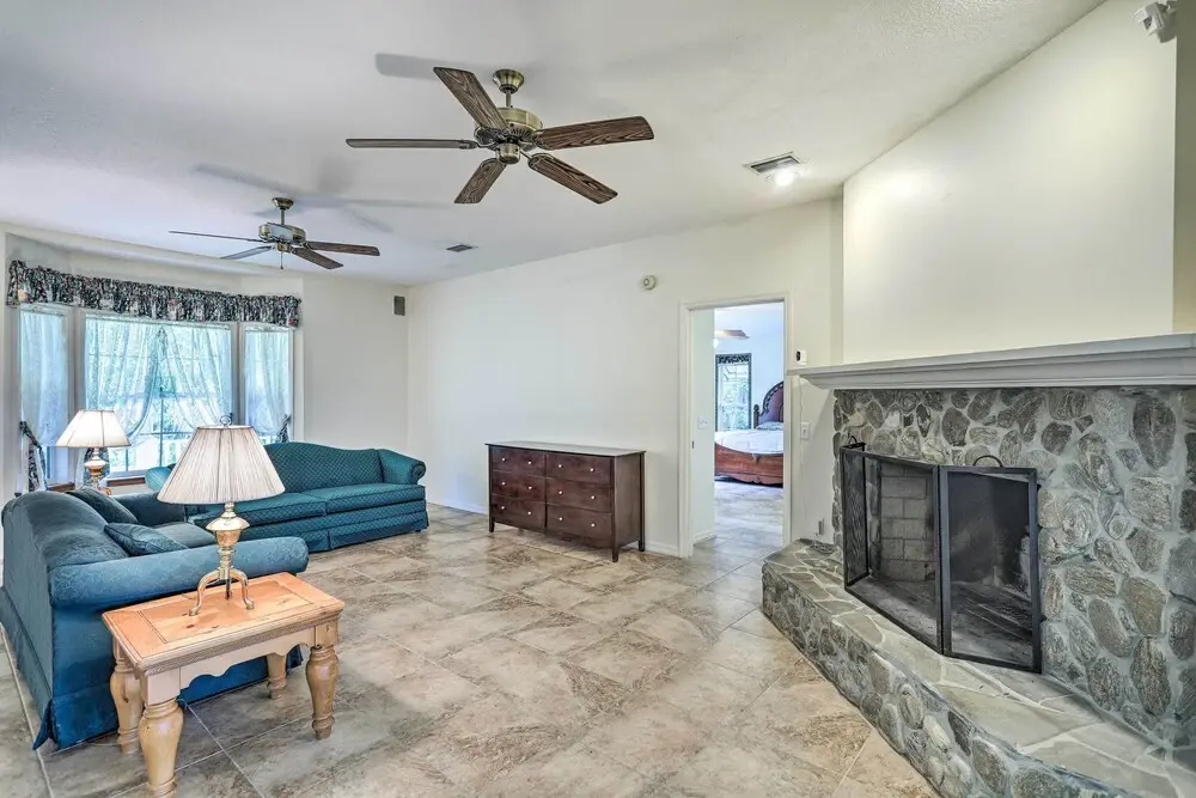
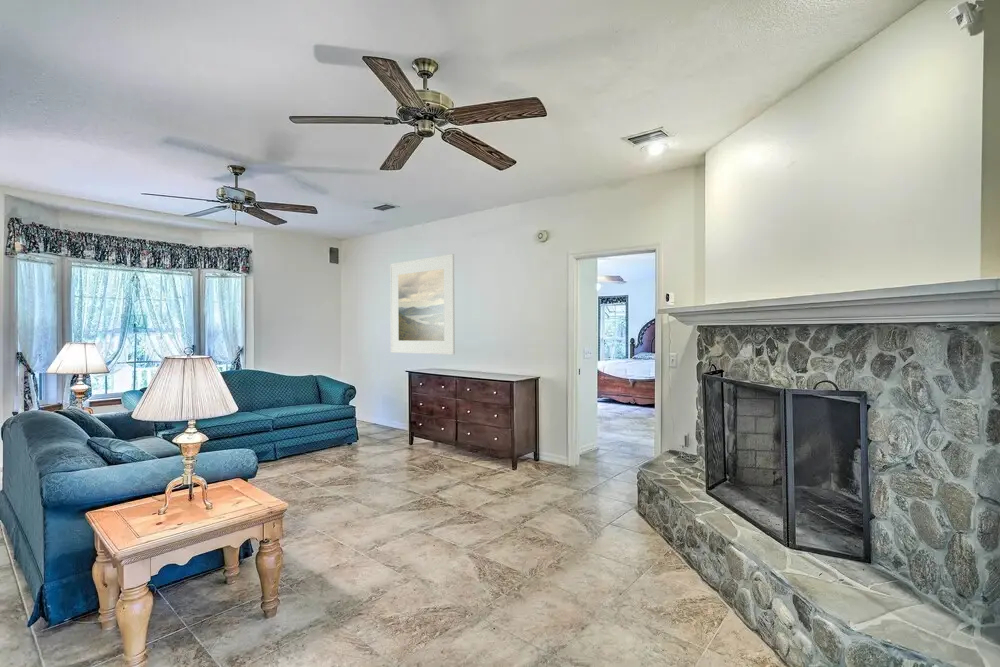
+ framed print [389,253,456,356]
